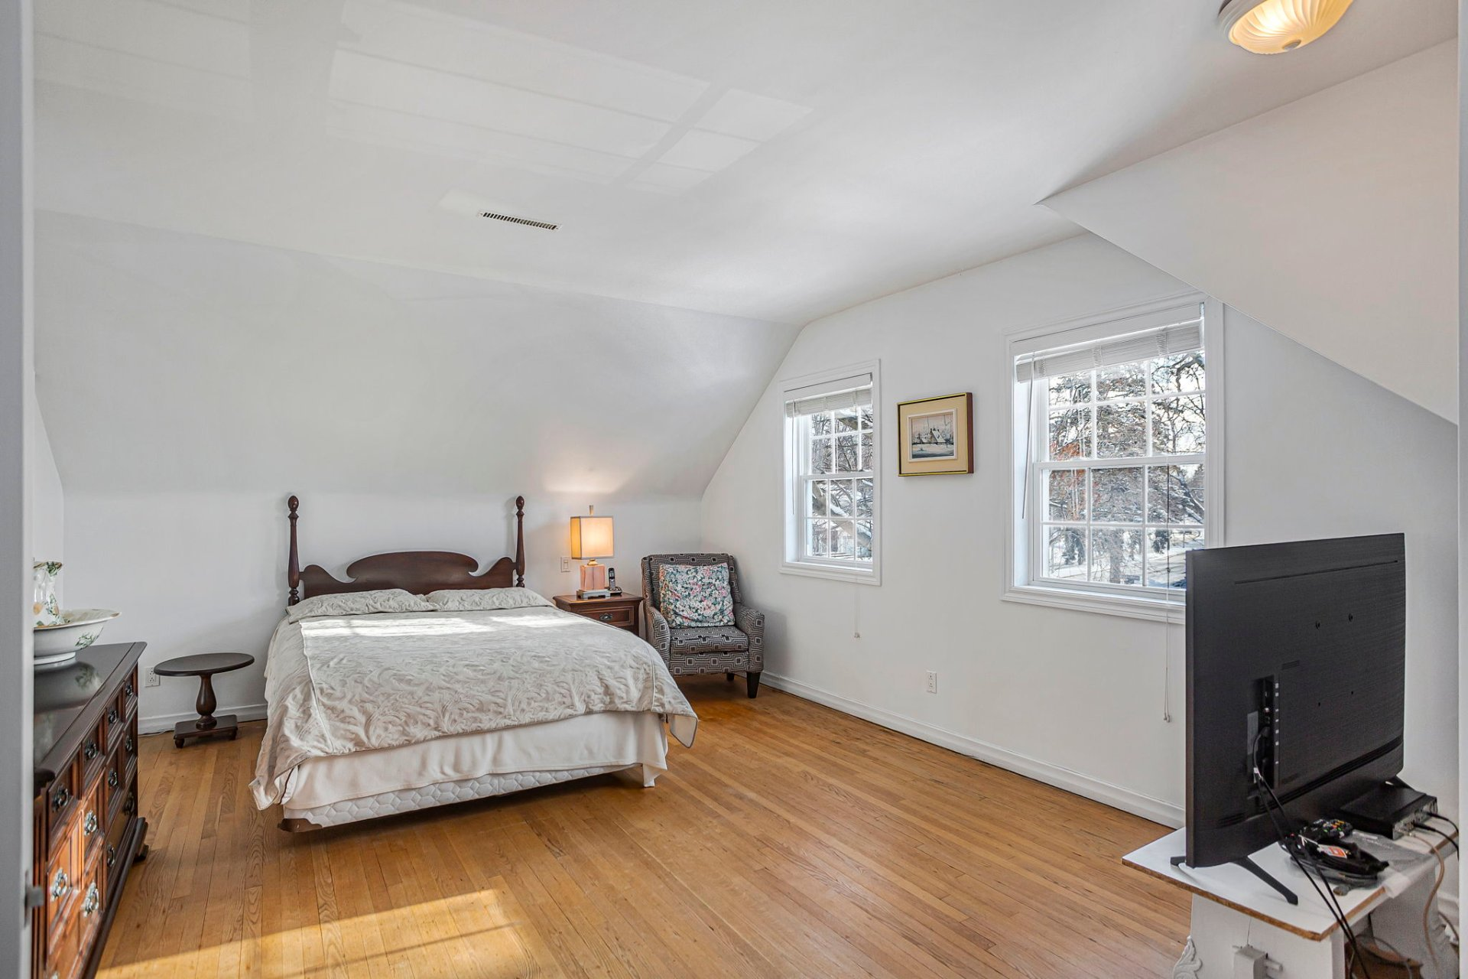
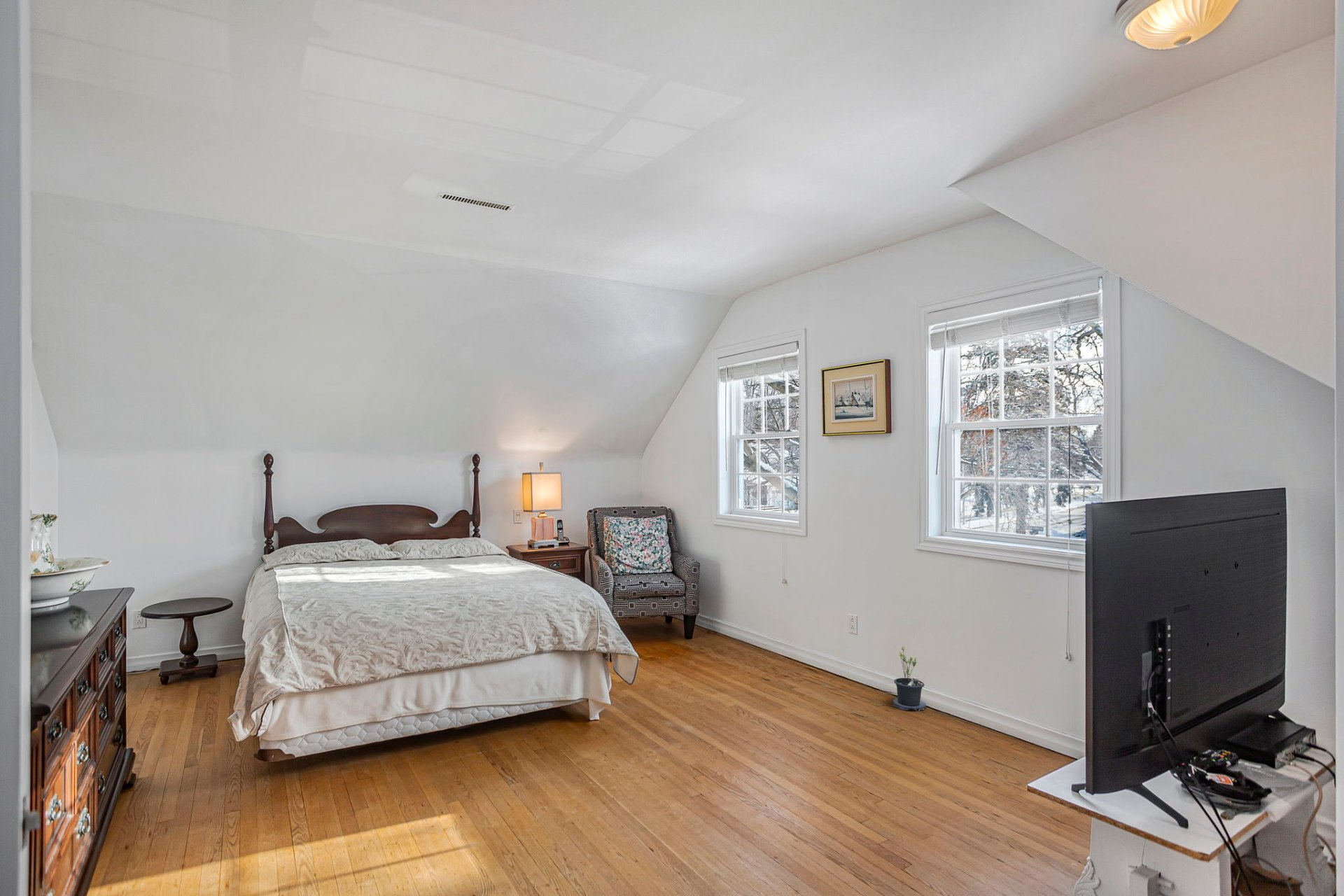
+ potted plant [892,646,927,713]
